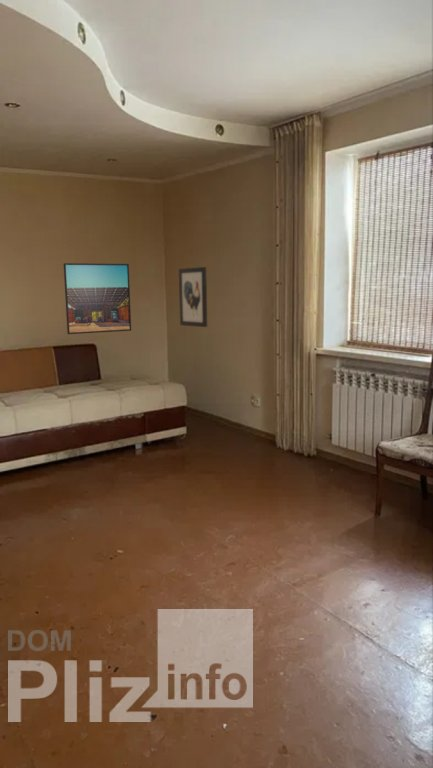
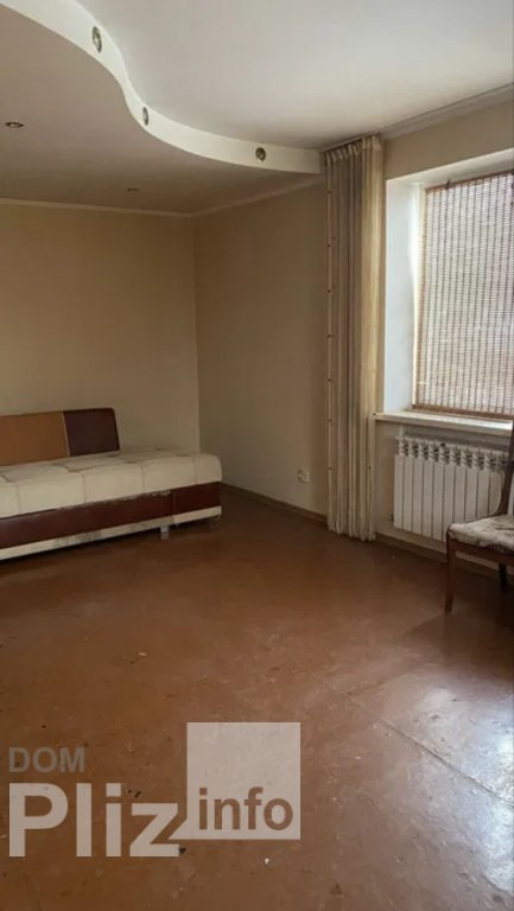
- wall art [178,266,208,328]
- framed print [63,262,132,335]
